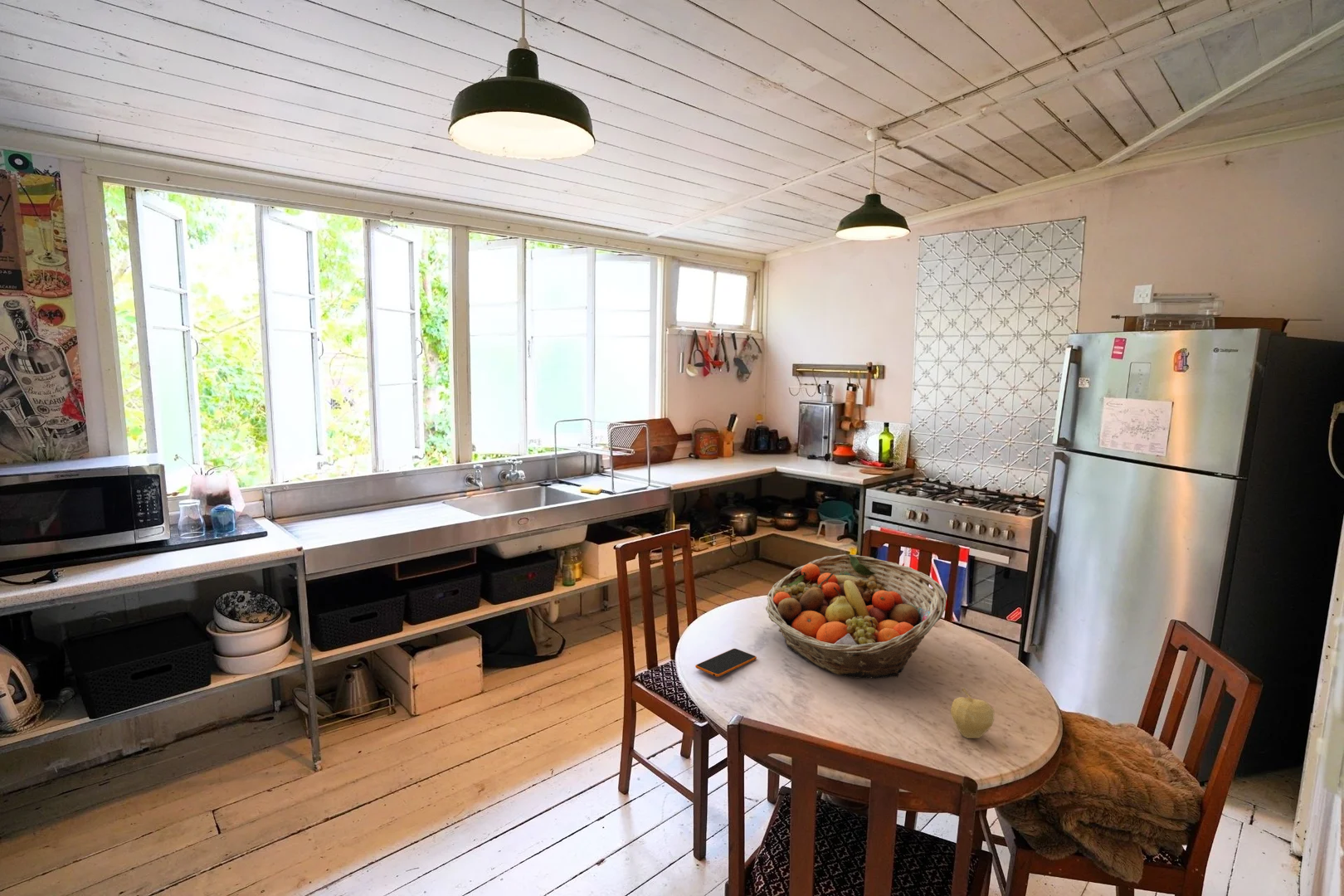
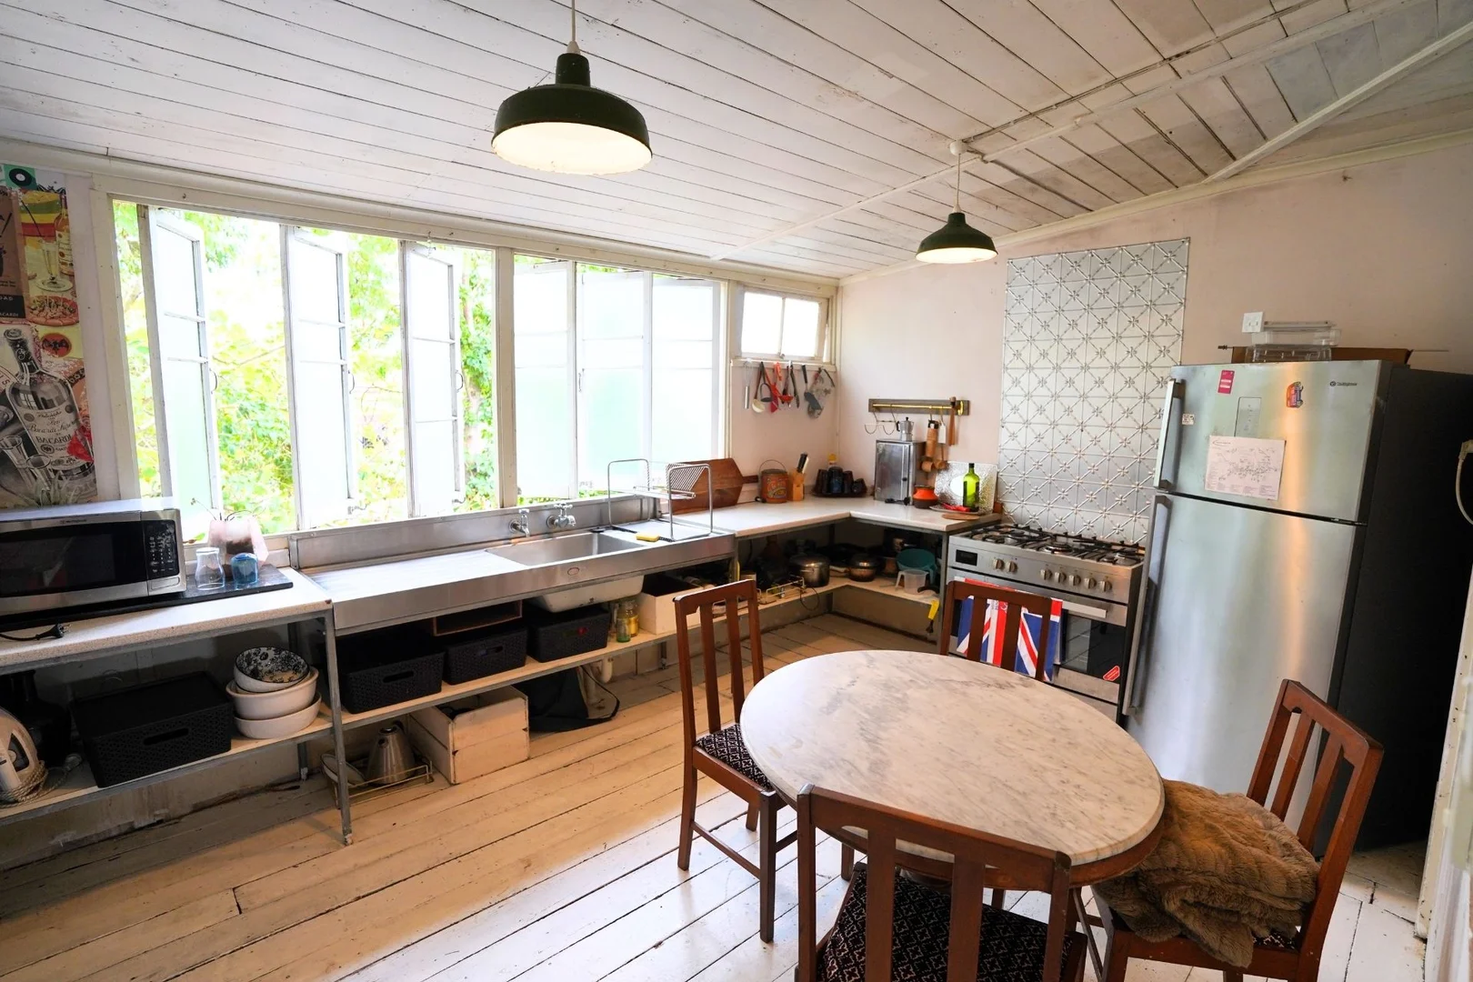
- fruit [950,687,996,739]
- fruit basket [765,553,947,679]
- smartphone [694,648,757,678]
